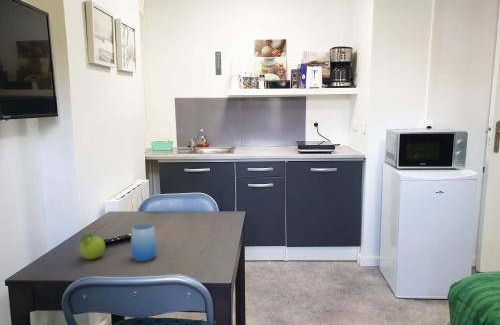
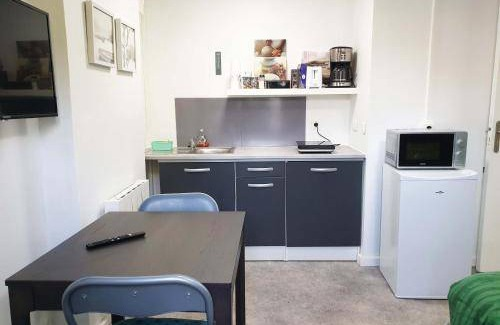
- cup [130,223,158,262]
- fruit [78,231,106,260]
